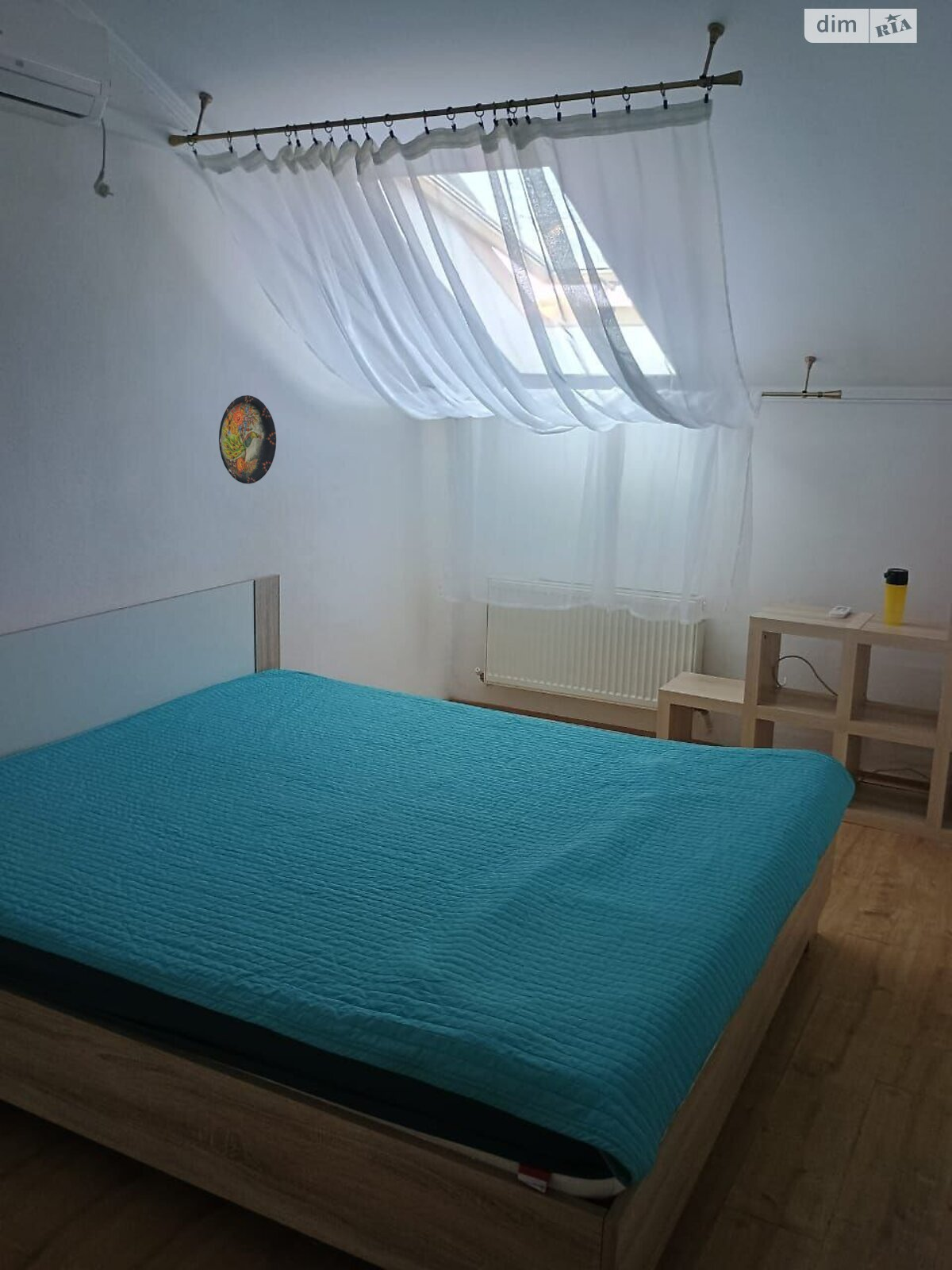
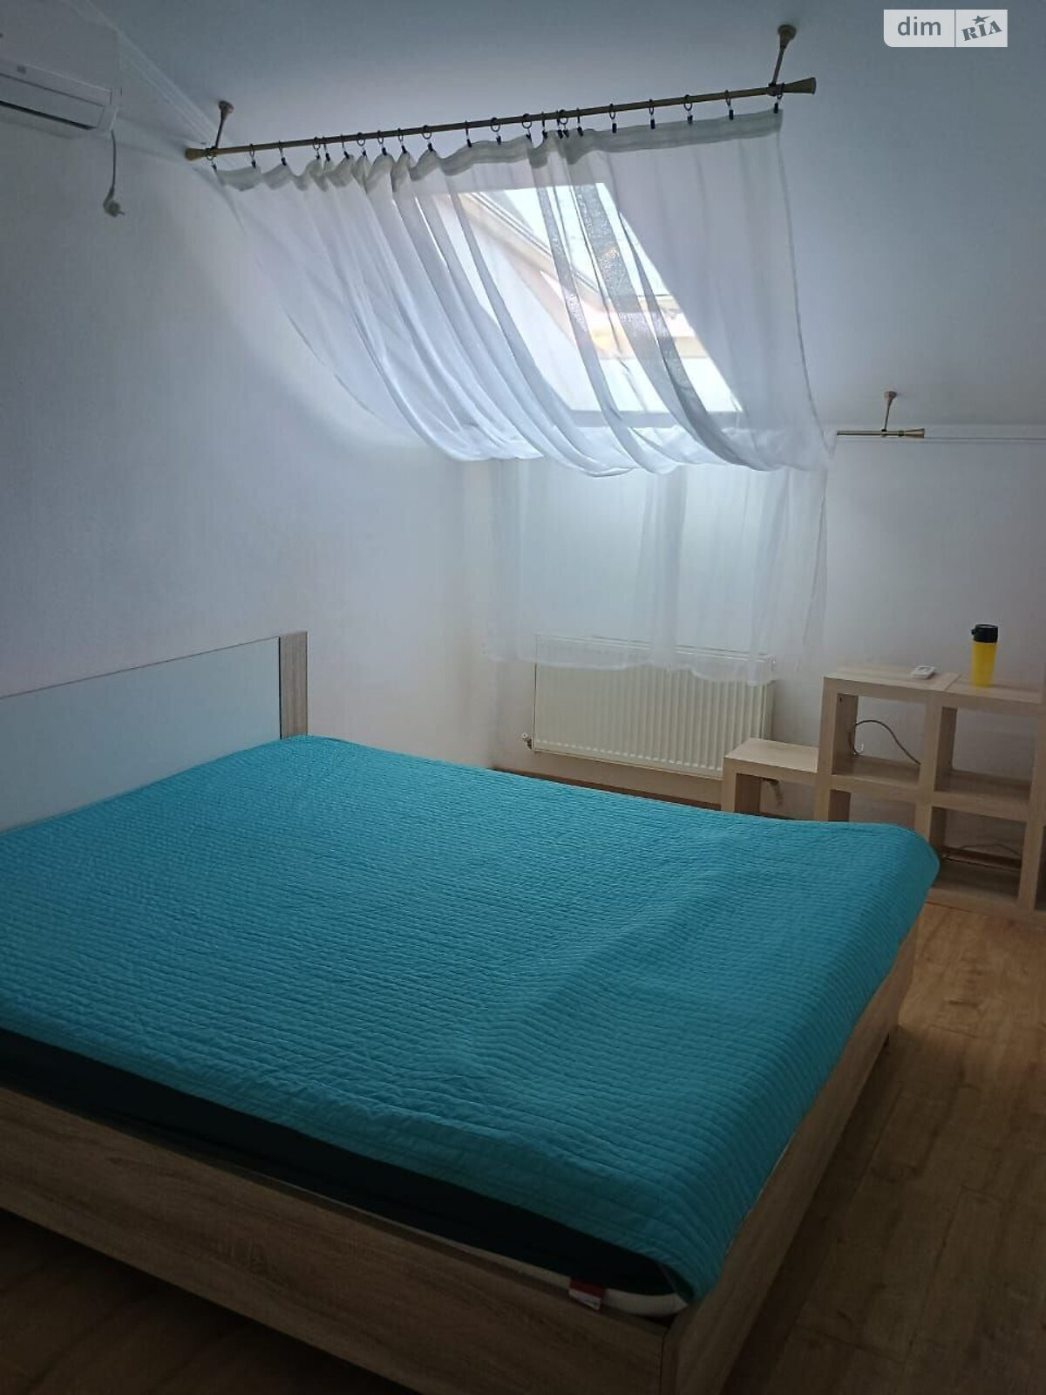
- decorative plate [218,394,277,485]
